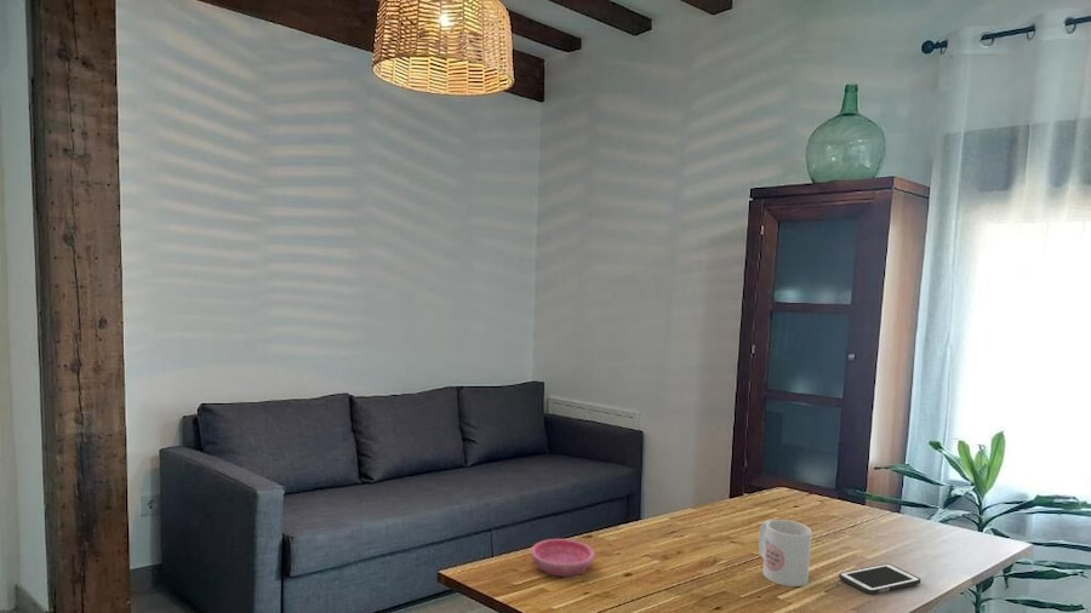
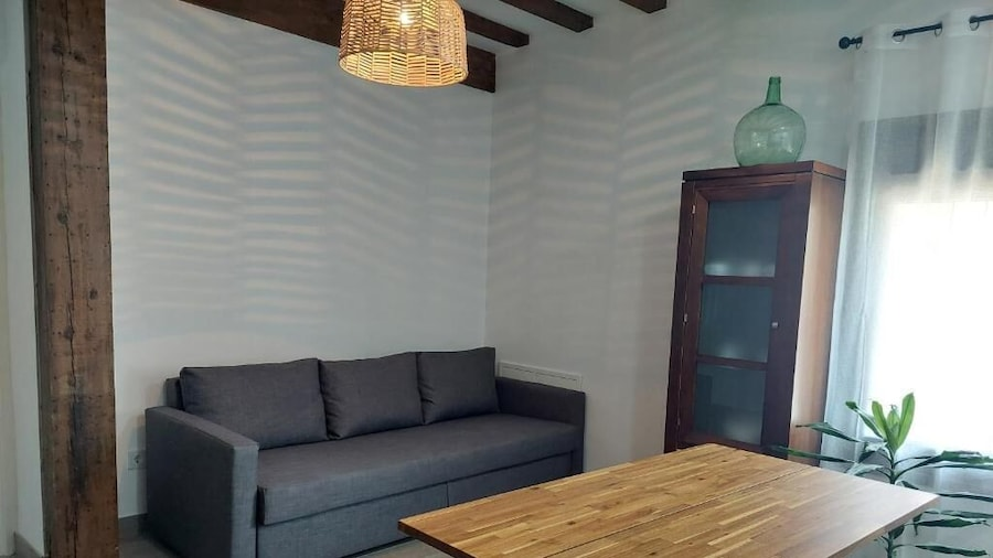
- cell phone [838,562,921,595]
- mug [758,519,813,588]
- saucer [530,538,595,578]
